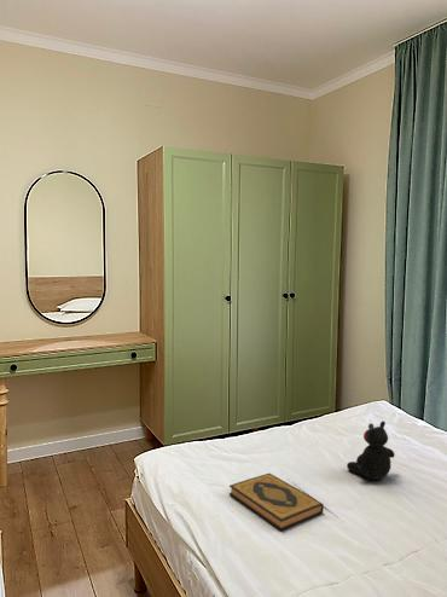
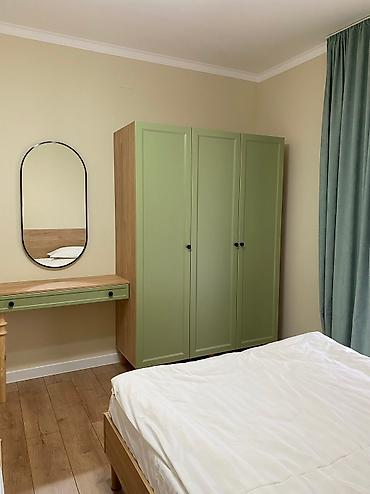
- hardback book [228,473,325,532]
- teddy bear [346,421,396,481]
